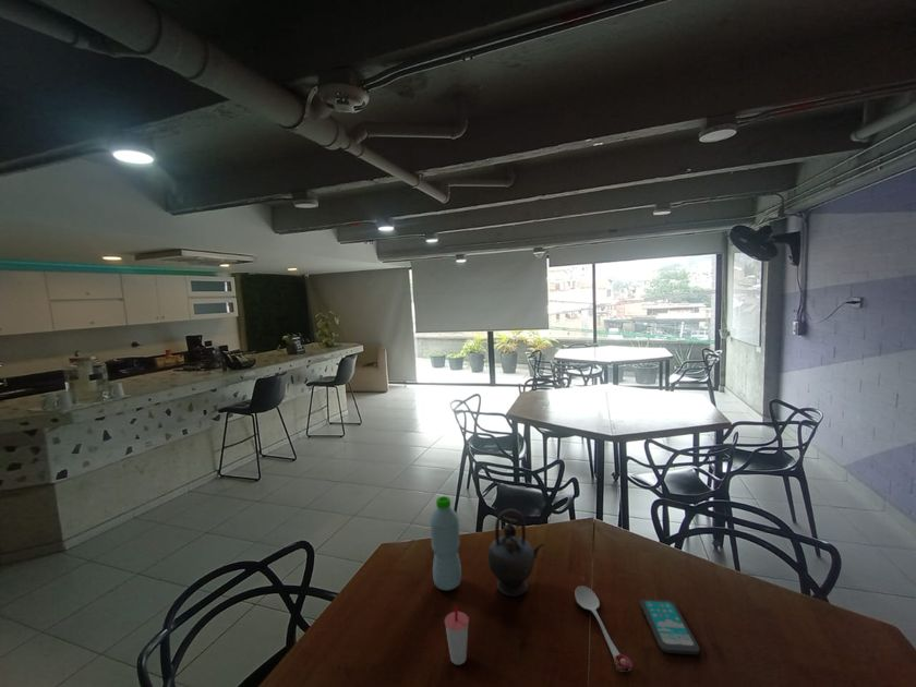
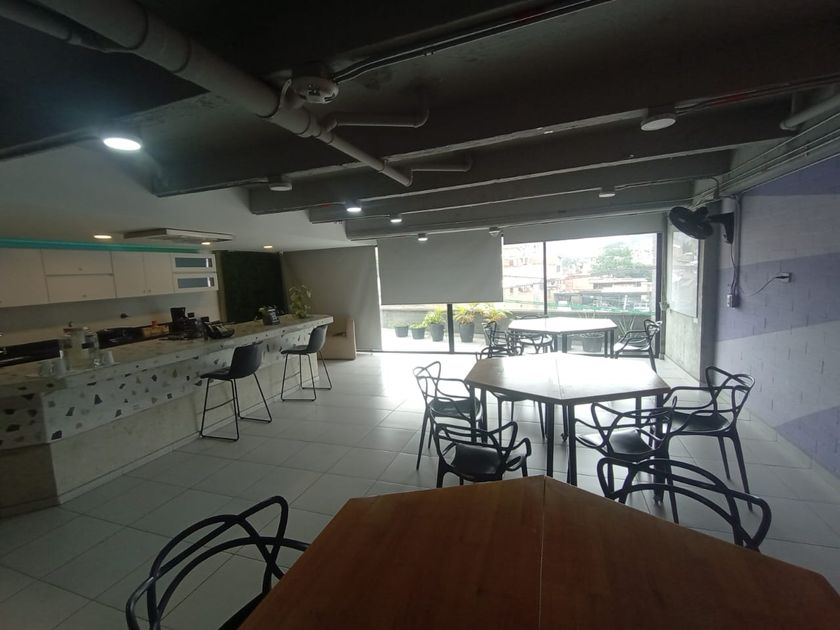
- smartphone [639,599,701,655]
- teapot [486,508,545,598]
- water bottle [429,495,462,591]
- cup [444,605,470,666]
- spoon [574,584,635,673]
